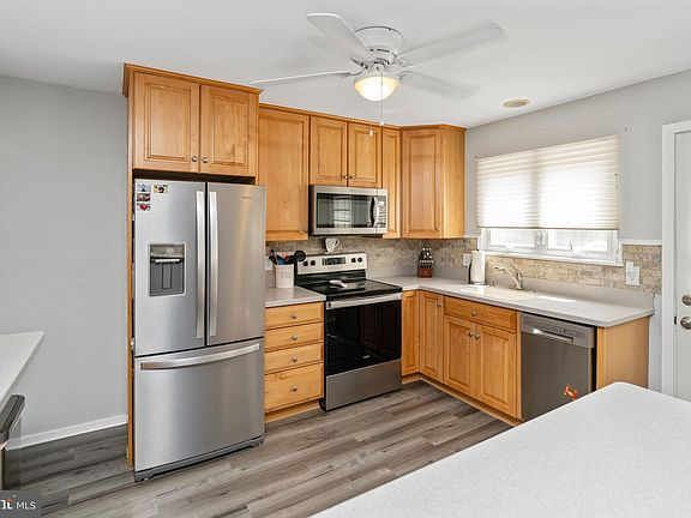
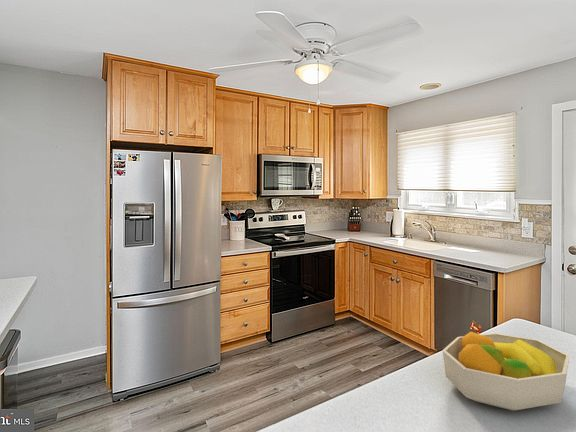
+ fruit bowl [441,331,571,412]
